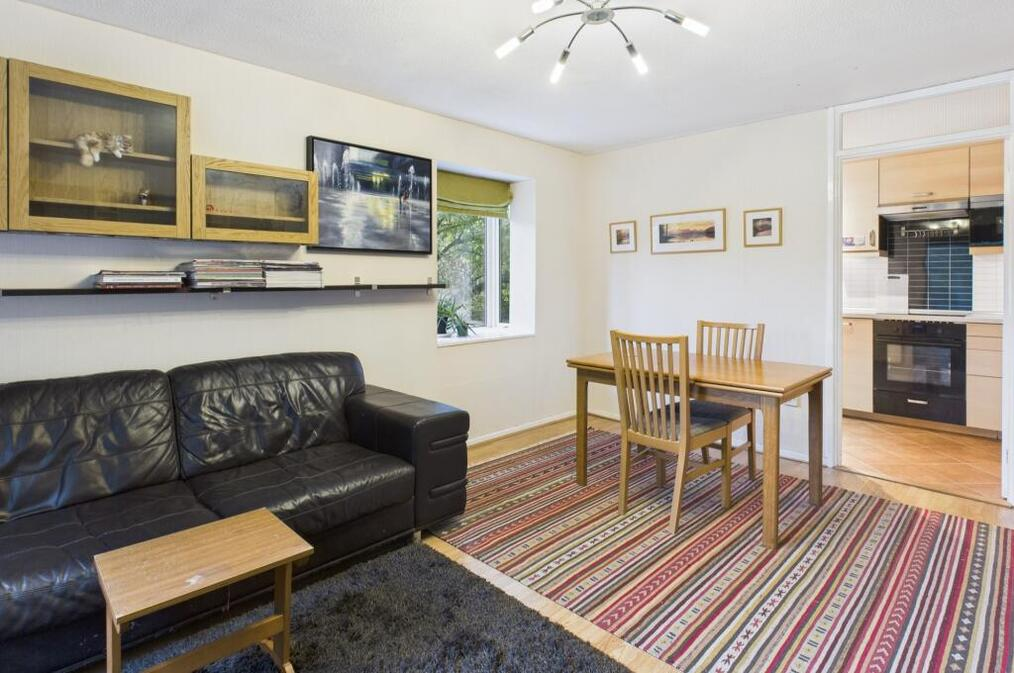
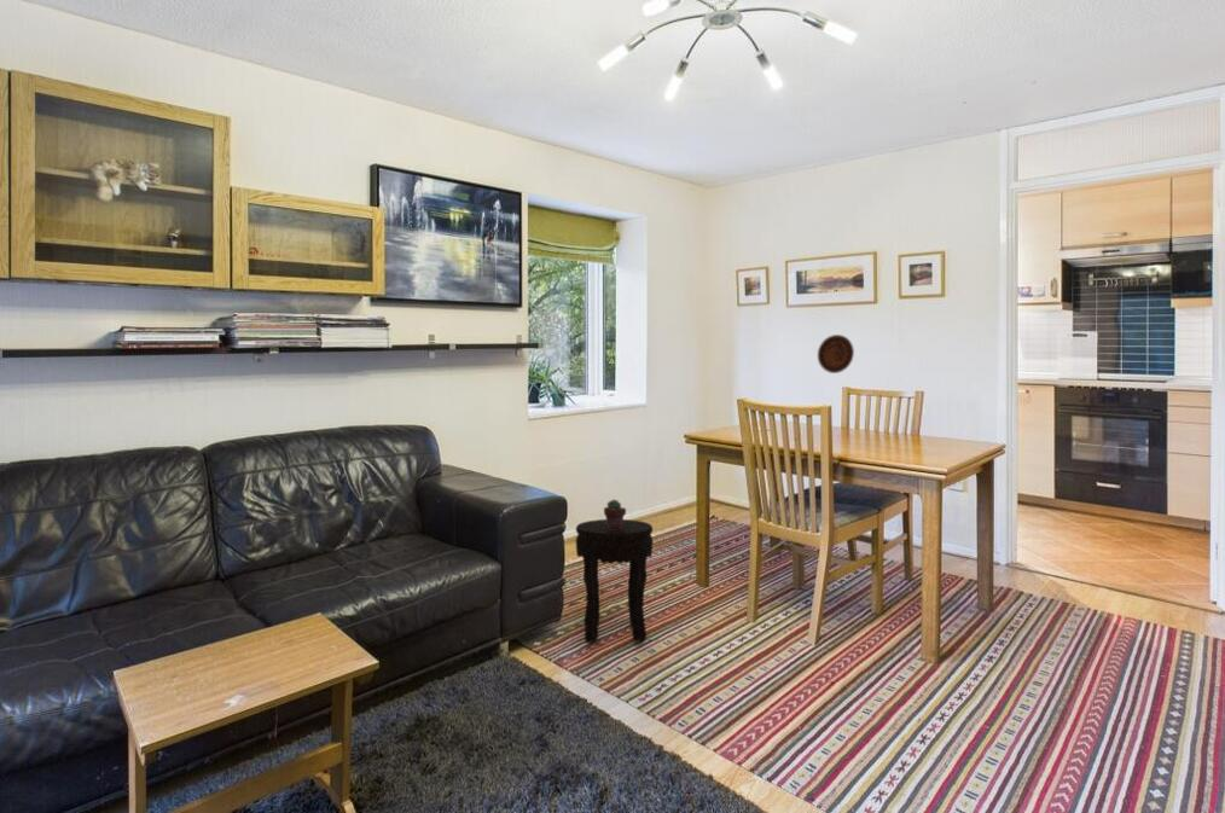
+ potted succulent [603,499,627,530]
+ side table [574,518,654,644]
+ decorative plate [817,333,855,374]
